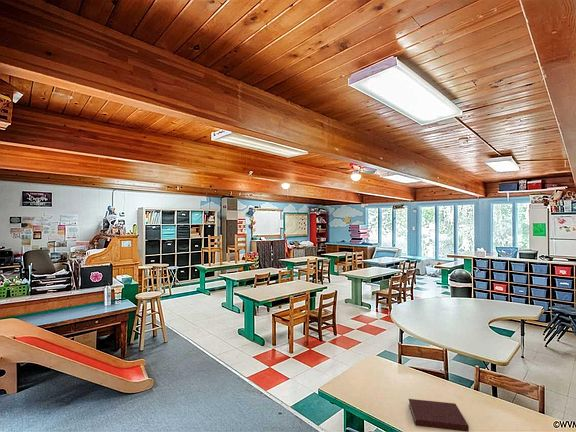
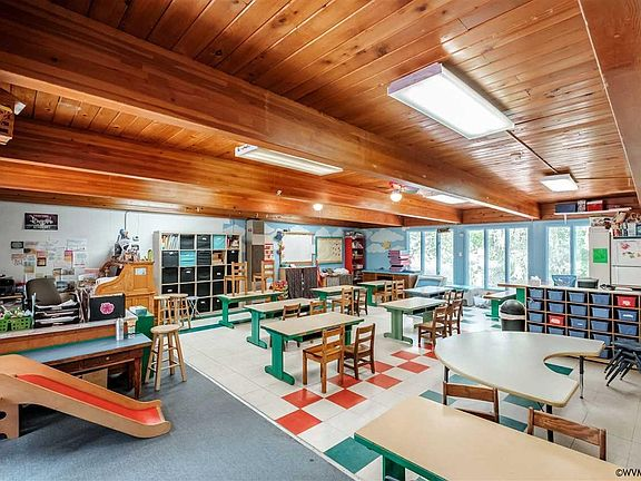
- notebook [408,398,470,432]
